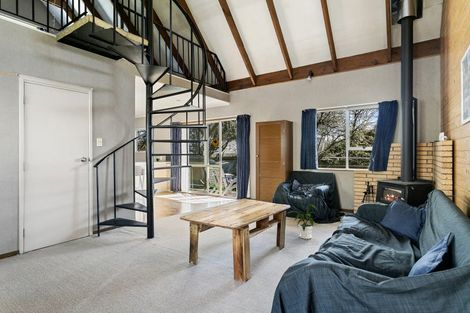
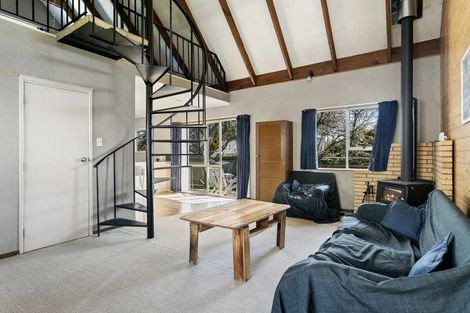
- house plant [286,198,318,240]
